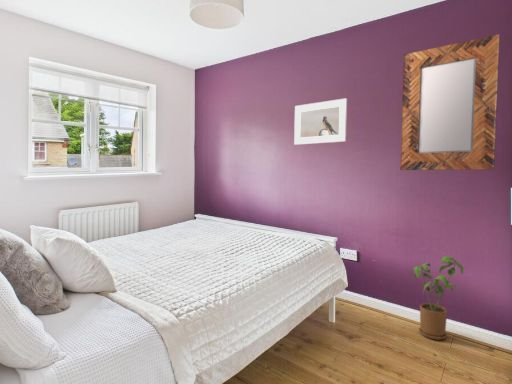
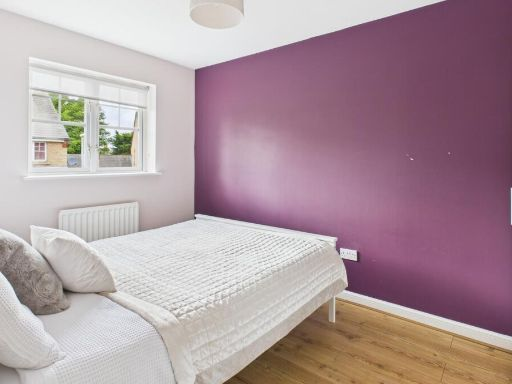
- home mirror [400,33,501,171]
- house plant [413,255,466,341]
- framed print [293,97,348,146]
